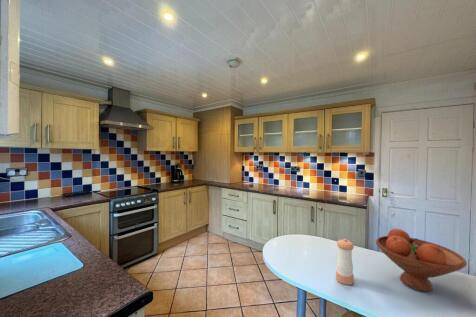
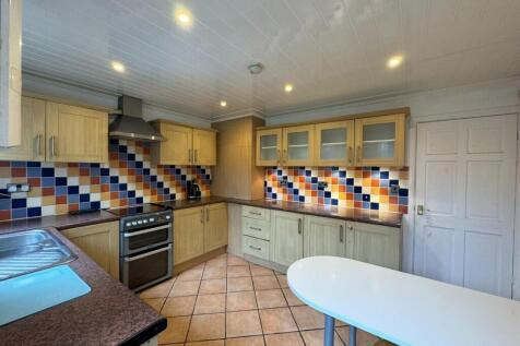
- pepper shaker [335,238,355,286]
- fruit bowl [375,228,468,292]
